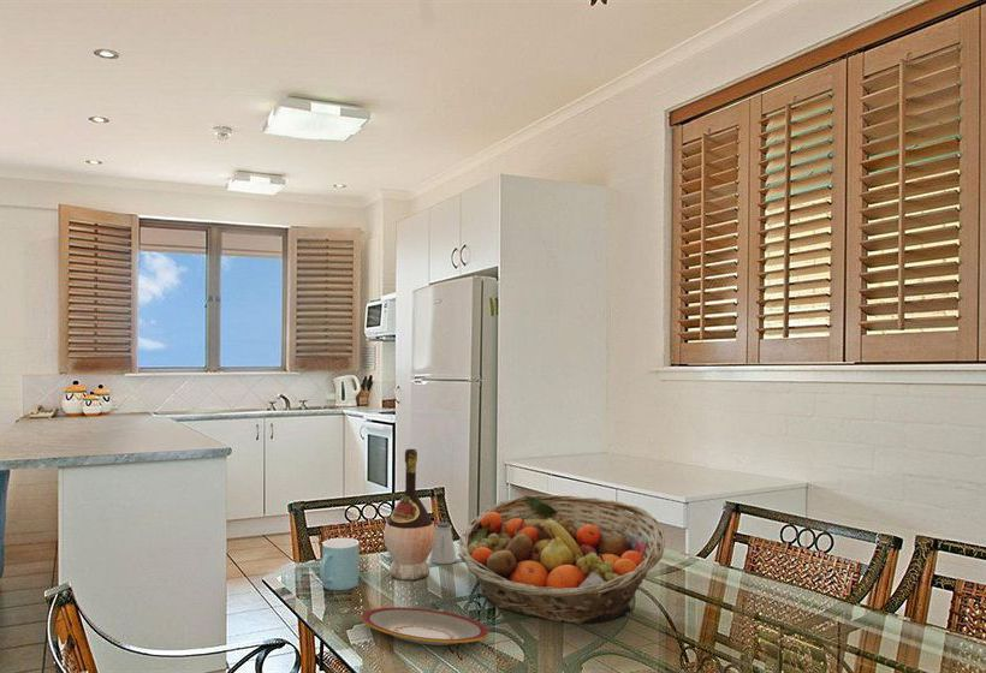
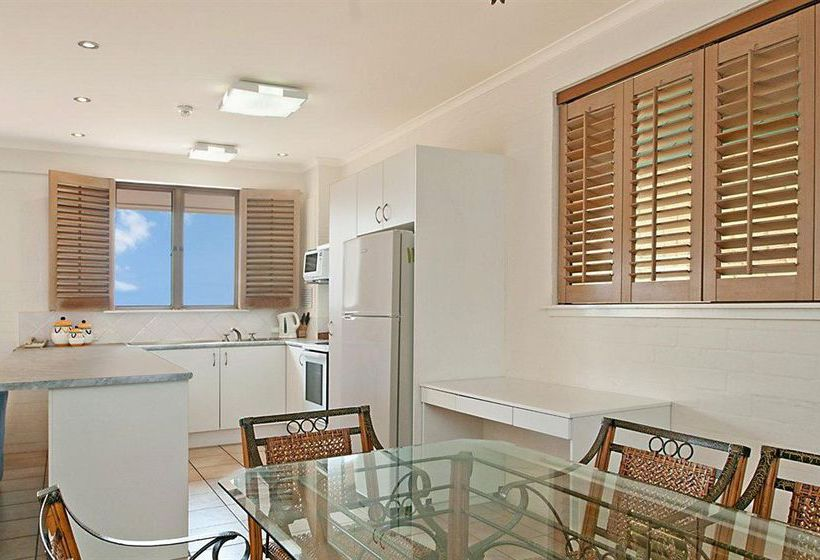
- mug [319,537,361,591]
- fruit basket [457,494,666,625]
- plate [361,606,489,647]
- wine bottle [382,448,436,582]
- saltshaker [429,522,457,565]
